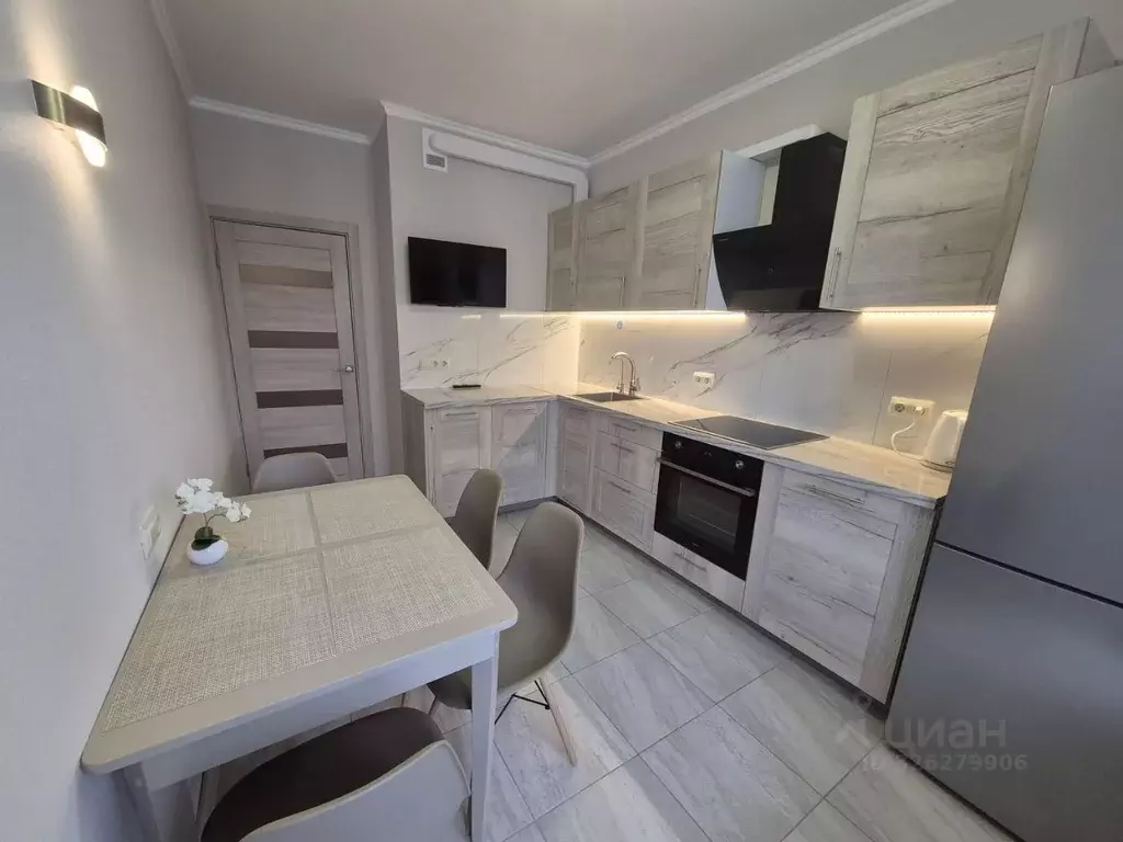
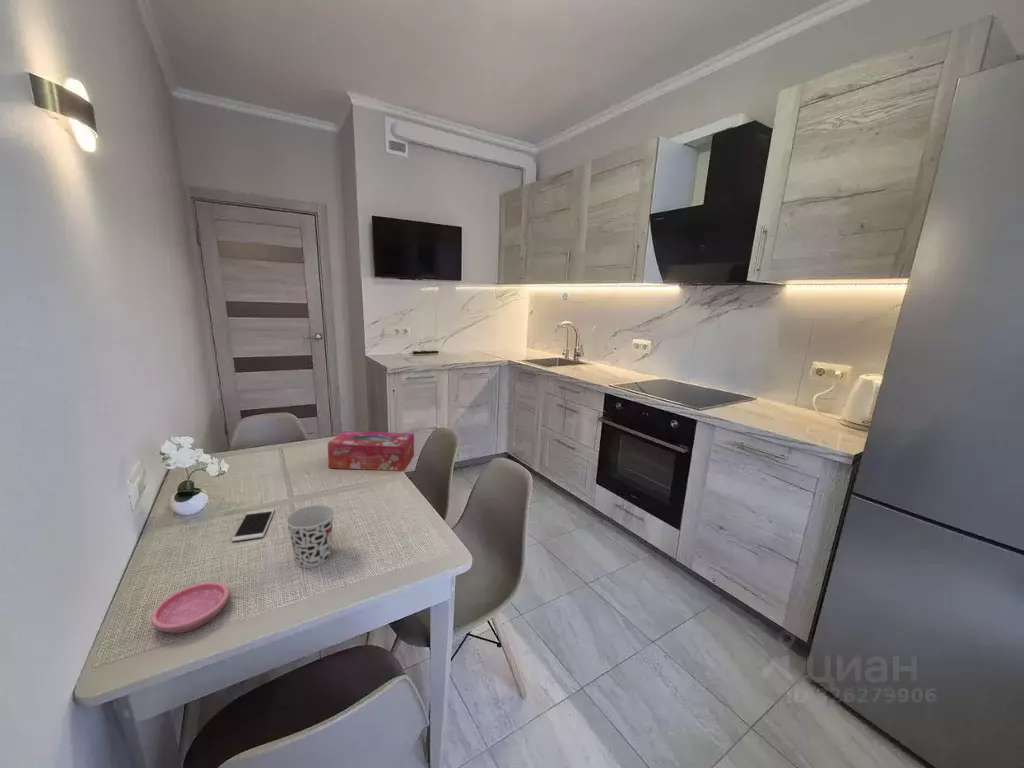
+ tissue box [327,430,415,472]
+ saucer [150,581,230,634]
+ smartphone [230,508,276,542]
+ cup [285,504,336,569]
